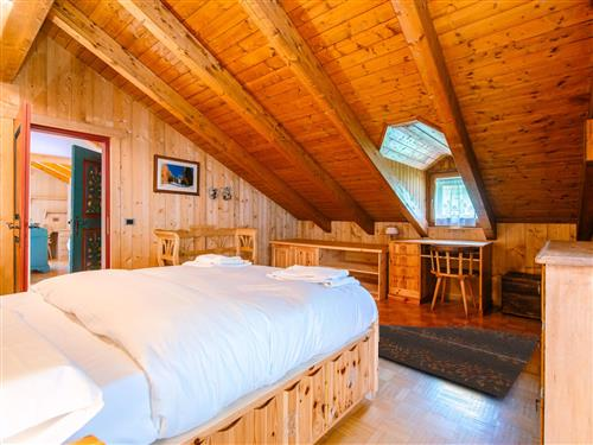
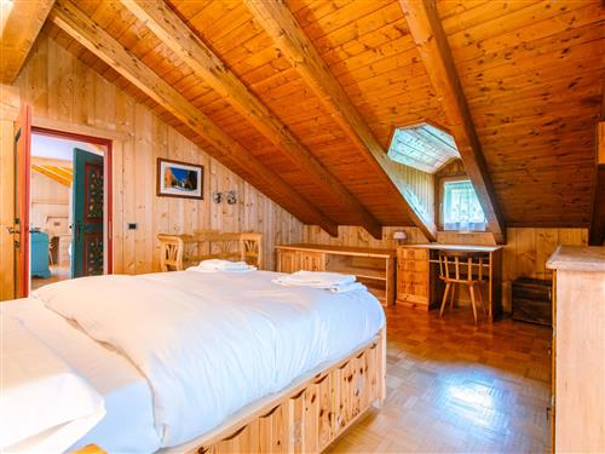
- area rug [377,322,540,400]
